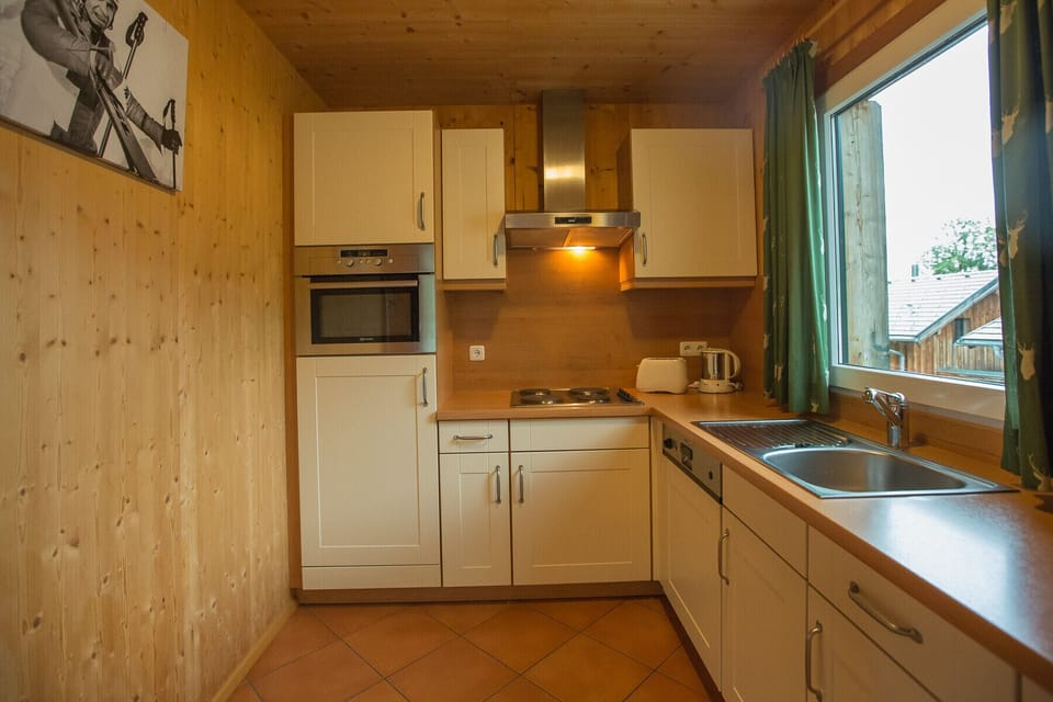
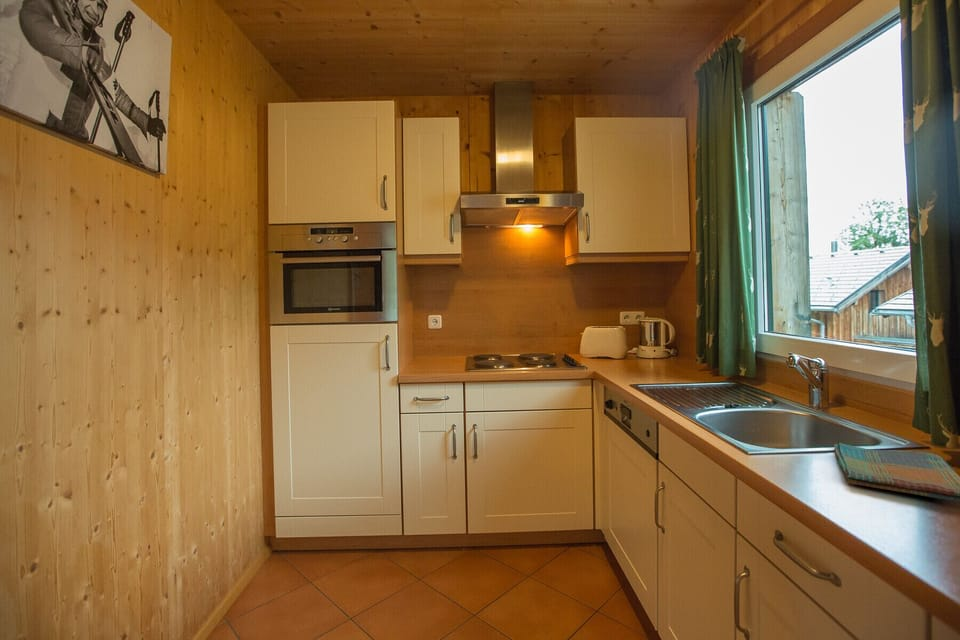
+ dish towel [833,442,960,503]
